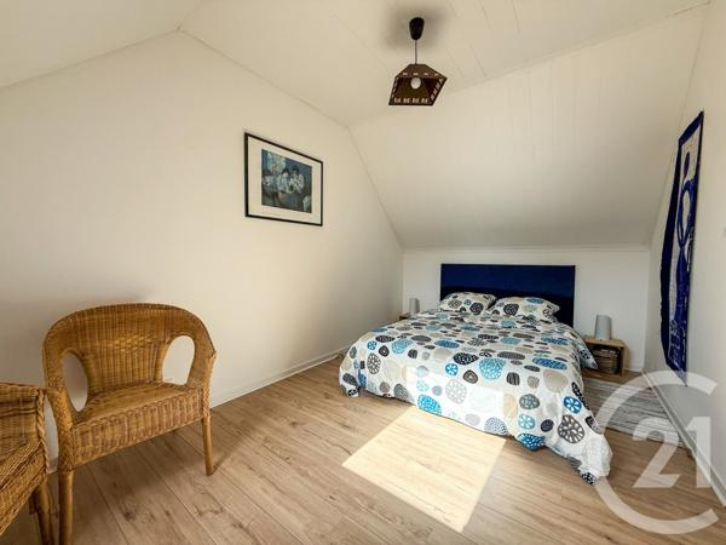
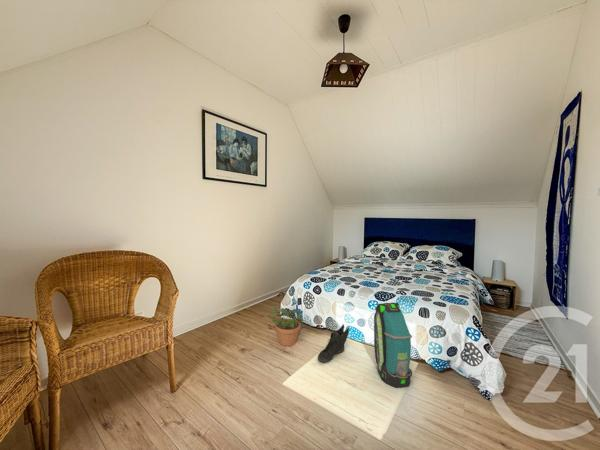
+ backpack [373,302,413,389]
+ potted plant [268,301,305,347]
+ sneaker [317,323,350,363]
